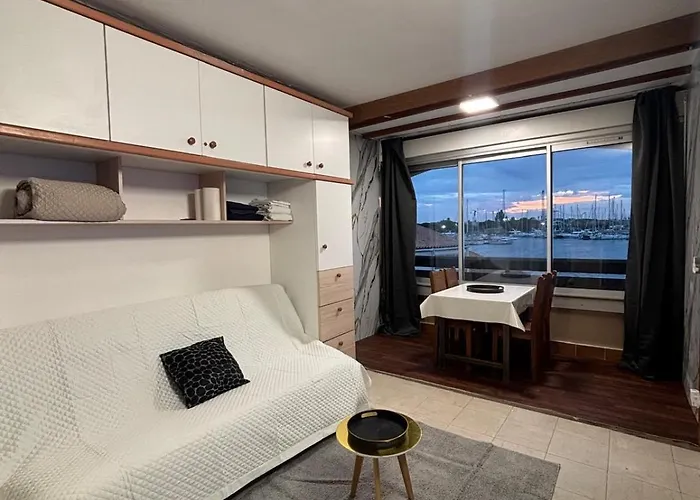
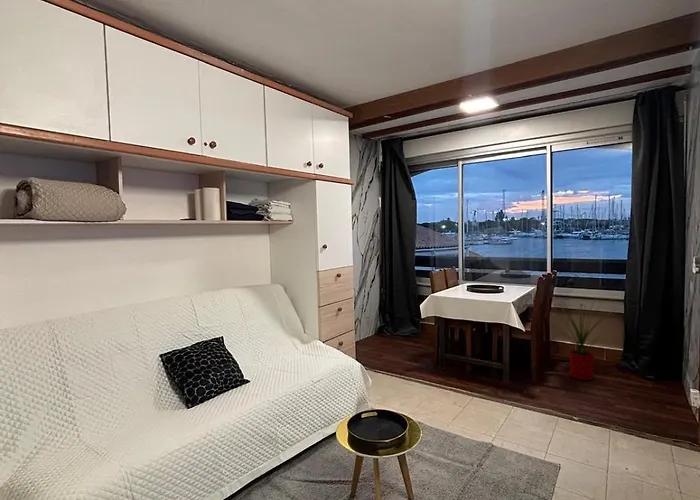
+ house plant [549,298,617,381]
